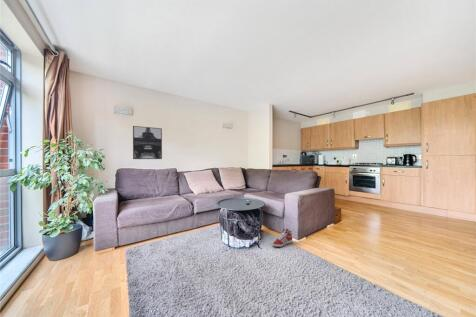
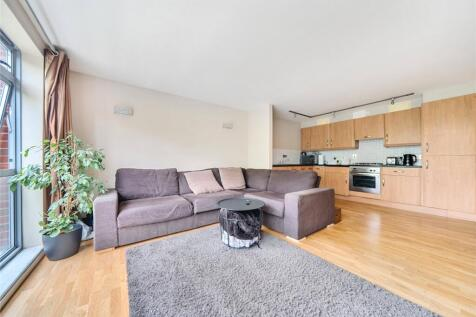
- wall art [132,125,163,160]
- sneaker [272,227,293,248]
